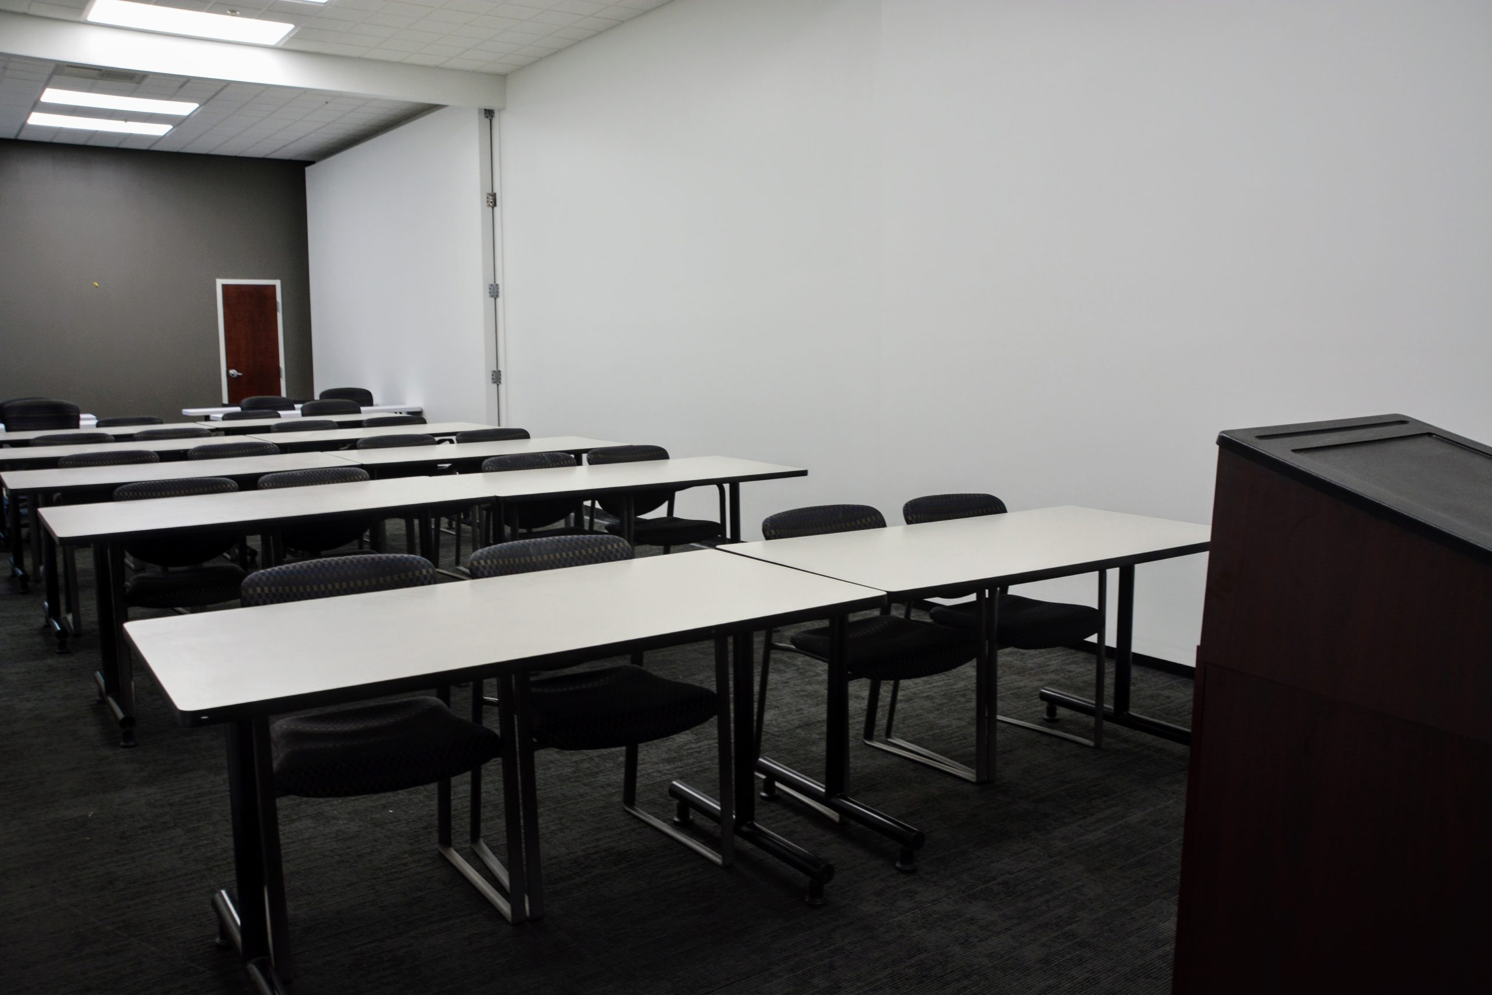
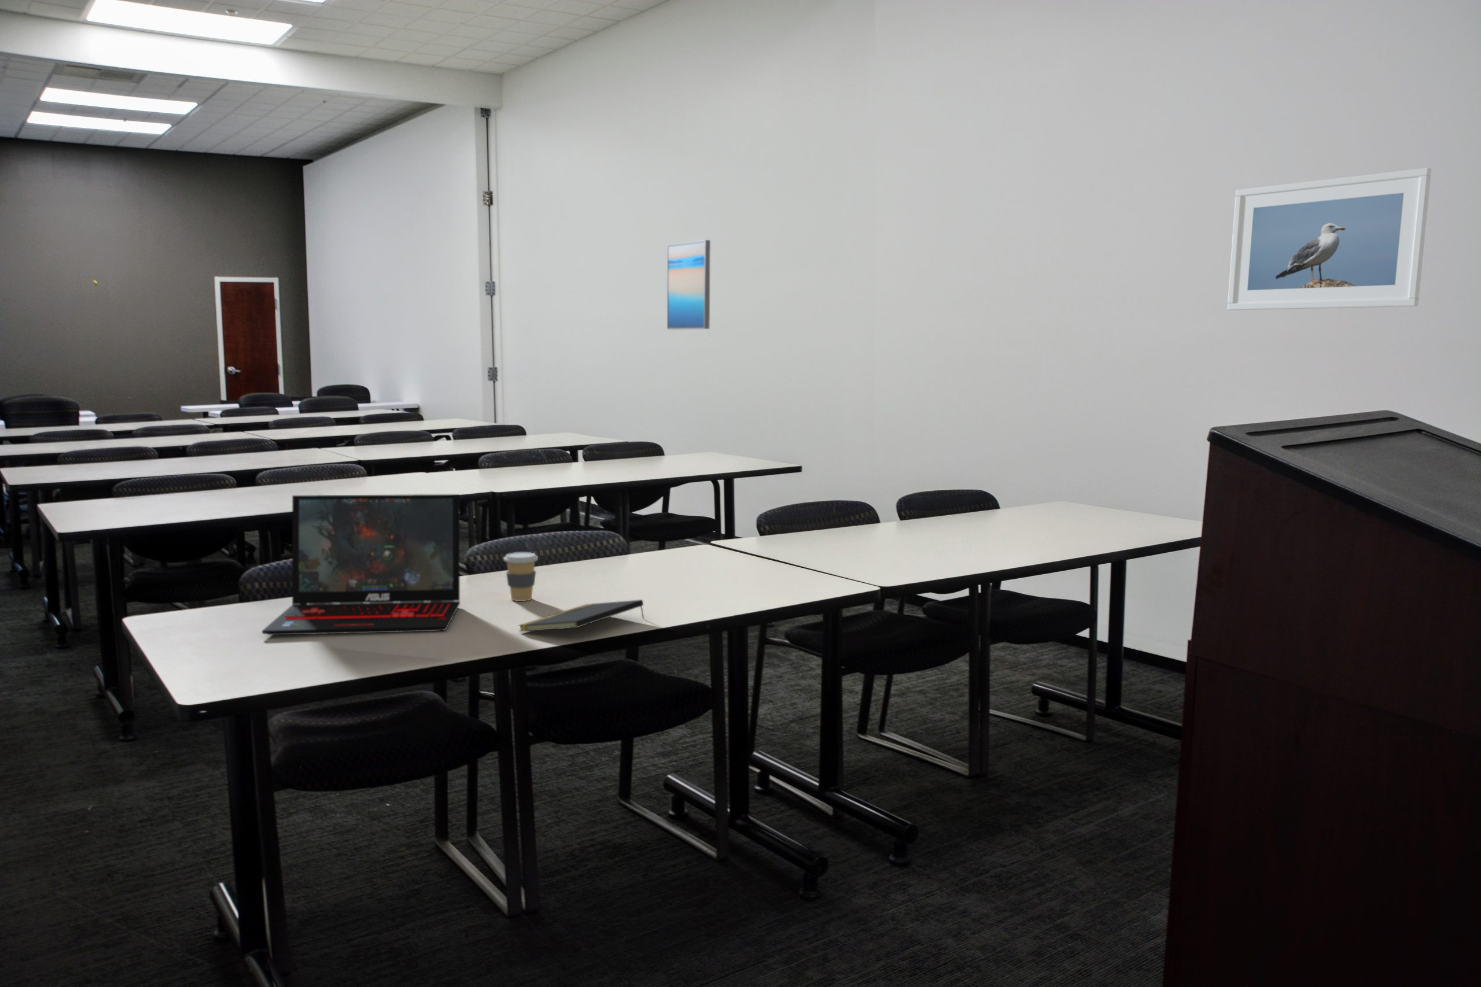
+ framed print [1226,167,1431,311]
+ coffee cup [504,552,539,601]
+ laptop [261,494,461,636]
+ notepad [518,599,645,632]
+ wall art [667,239,711,330]
